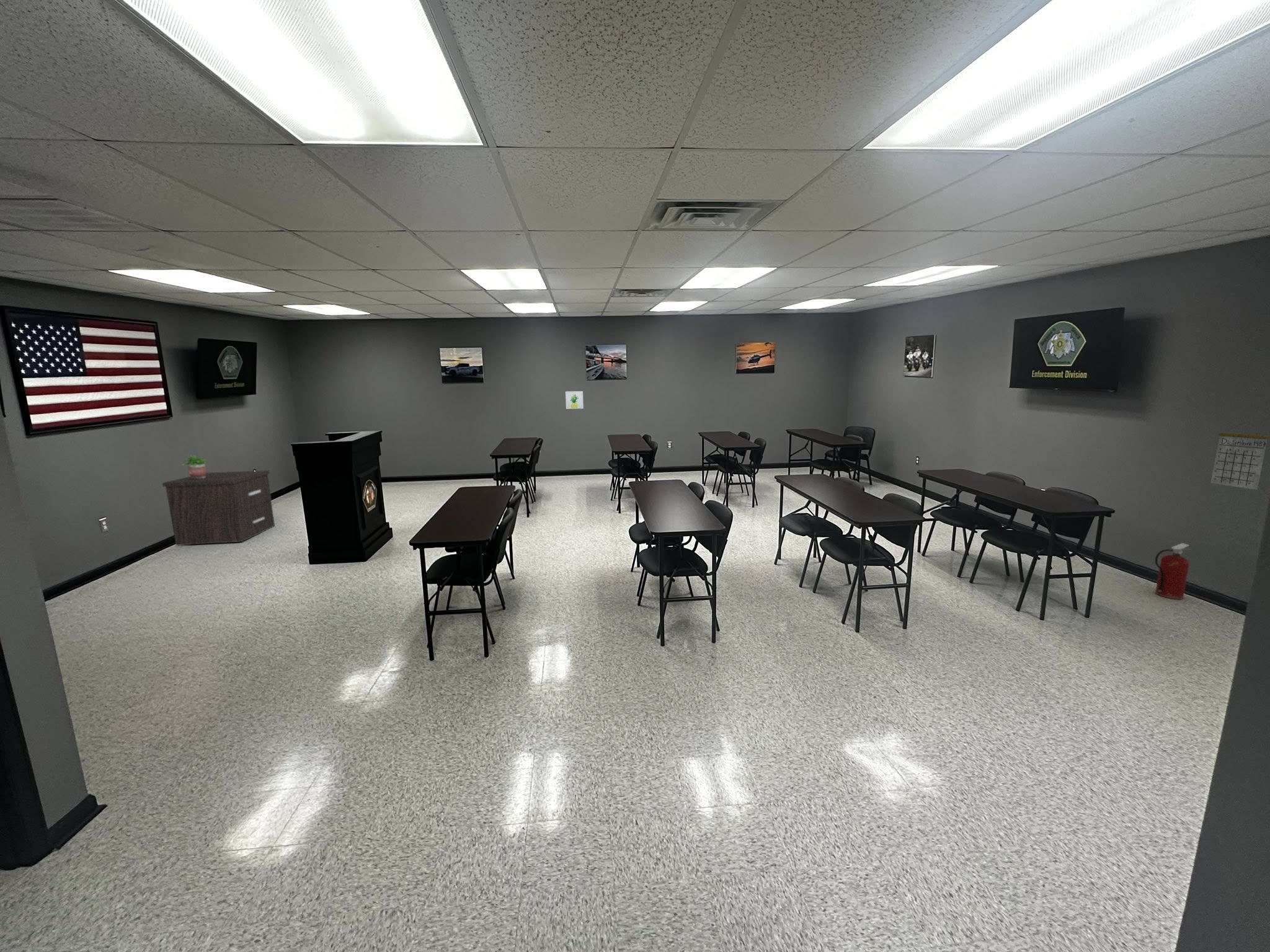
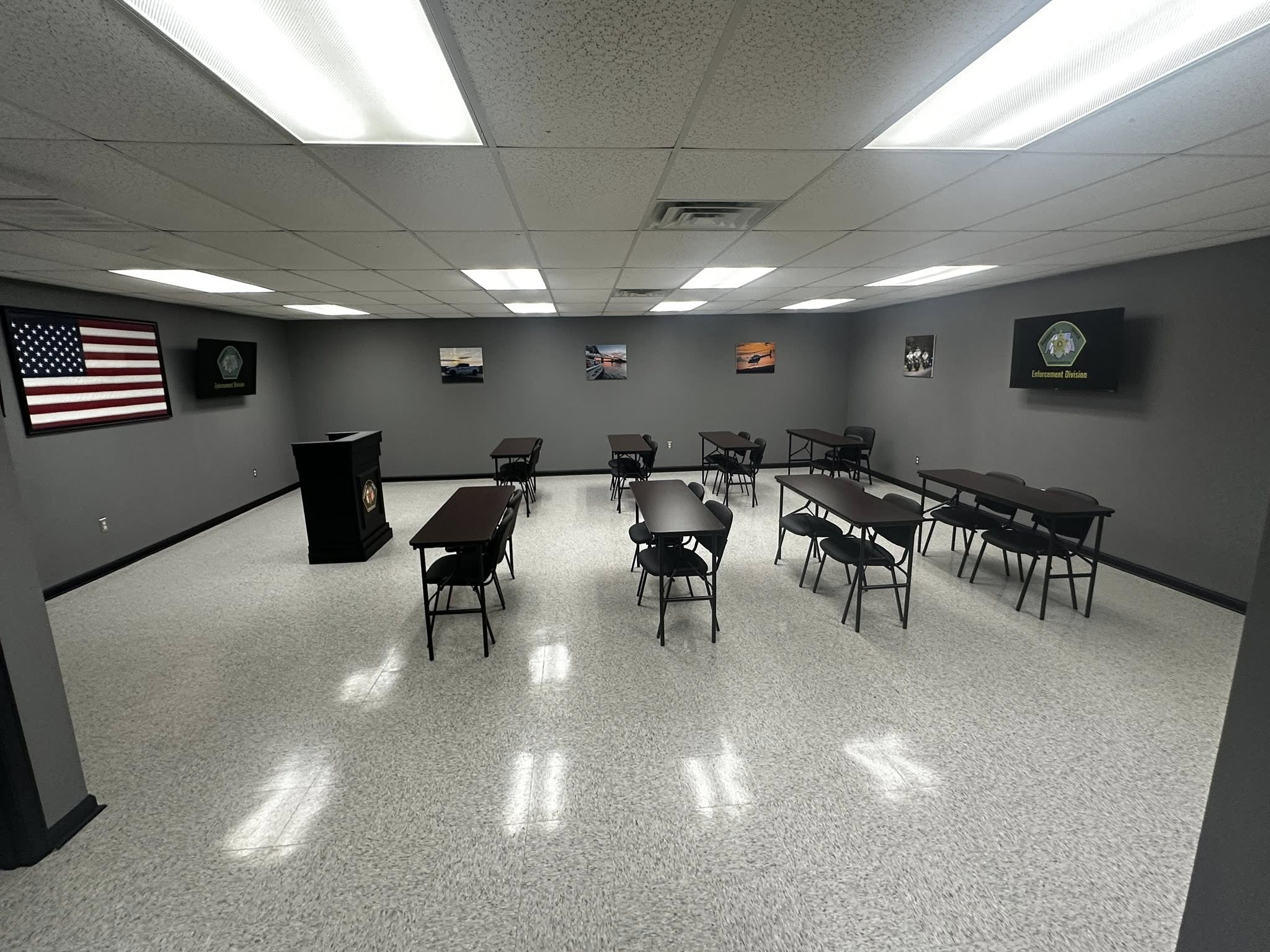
- potted plant [182,454,208,478]
- fire extinguisher [1155,542,1192,600]
- calendar [1210,421,1270,490]
- wall art [565,390,584,410]
- nightstand [162,470,275,546]
